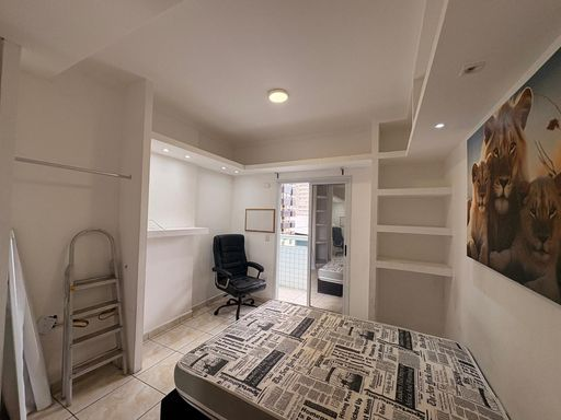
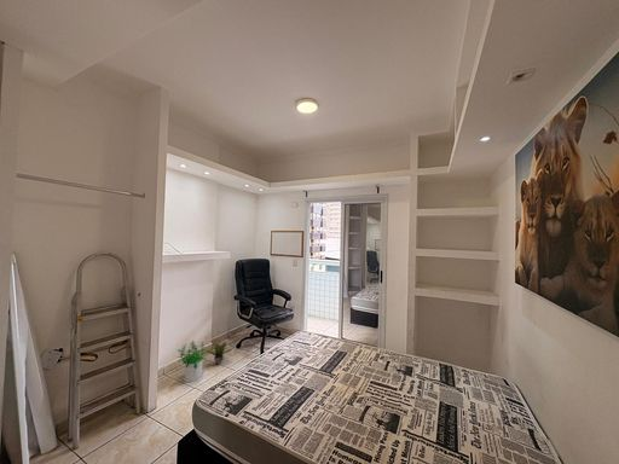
+ potted plant [177,340,208,383]
+ potted plant [206,341,233,366]
